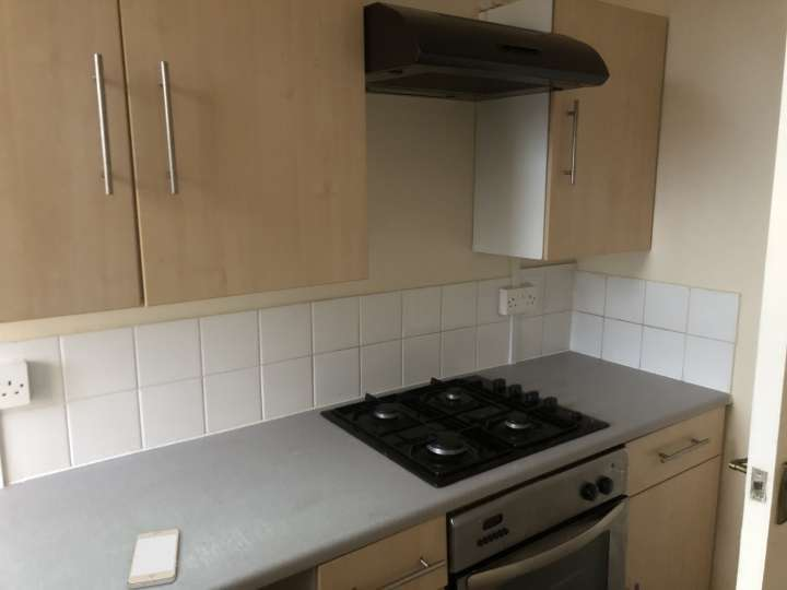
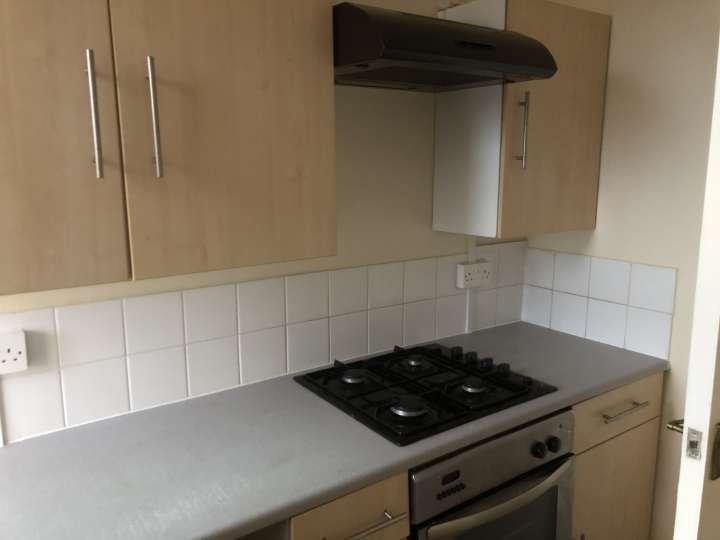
- smartphone [127,529,180,590]
